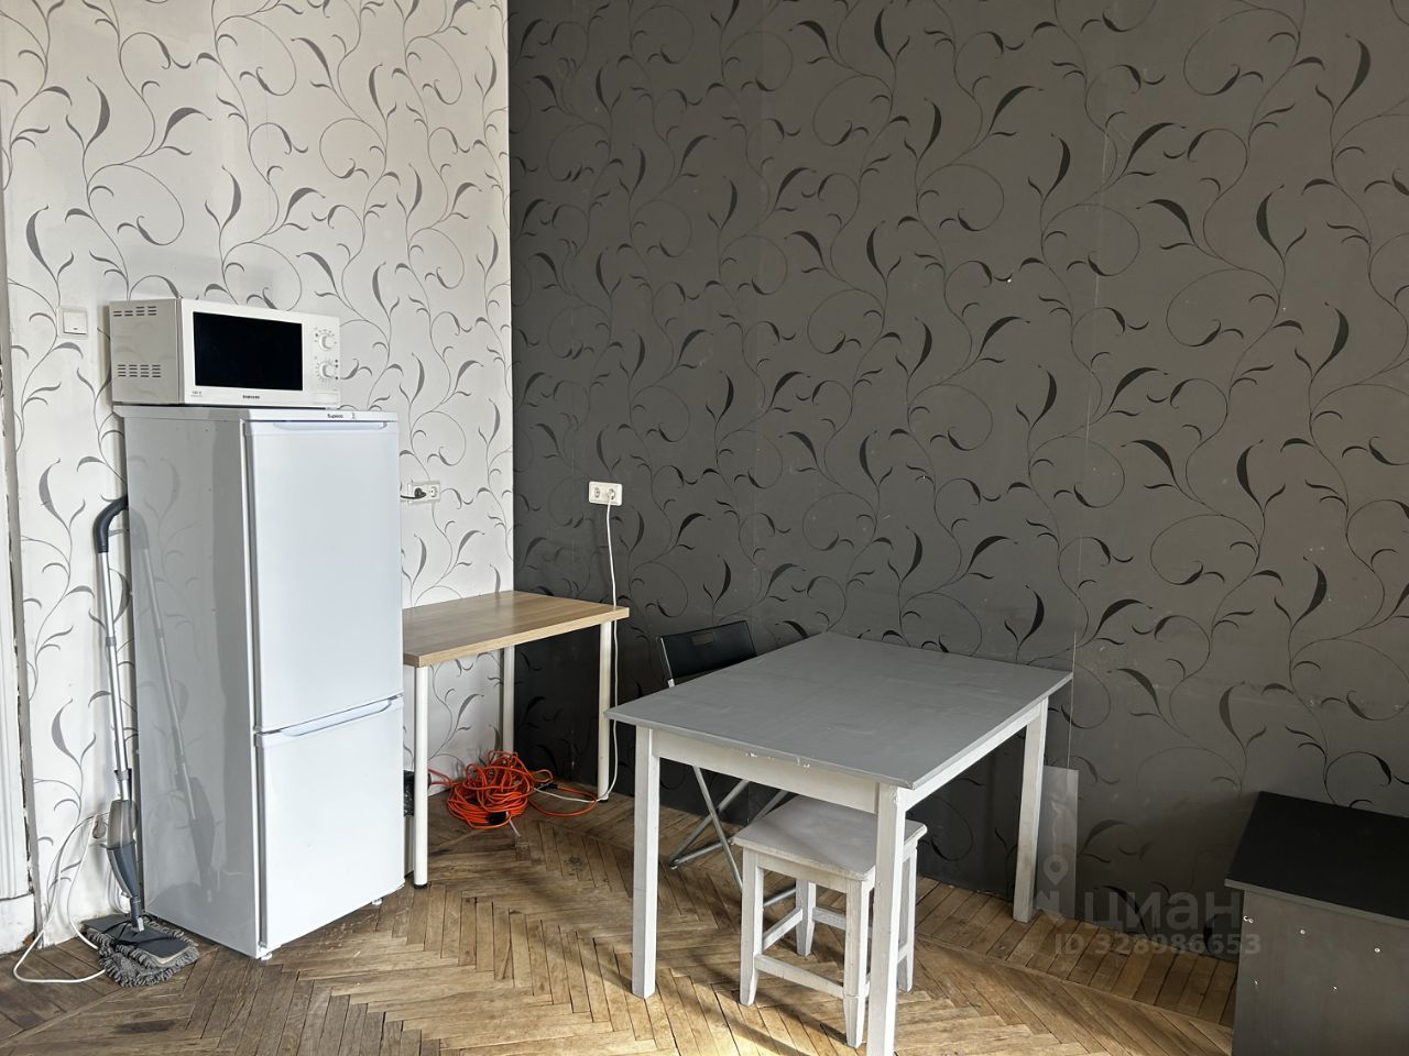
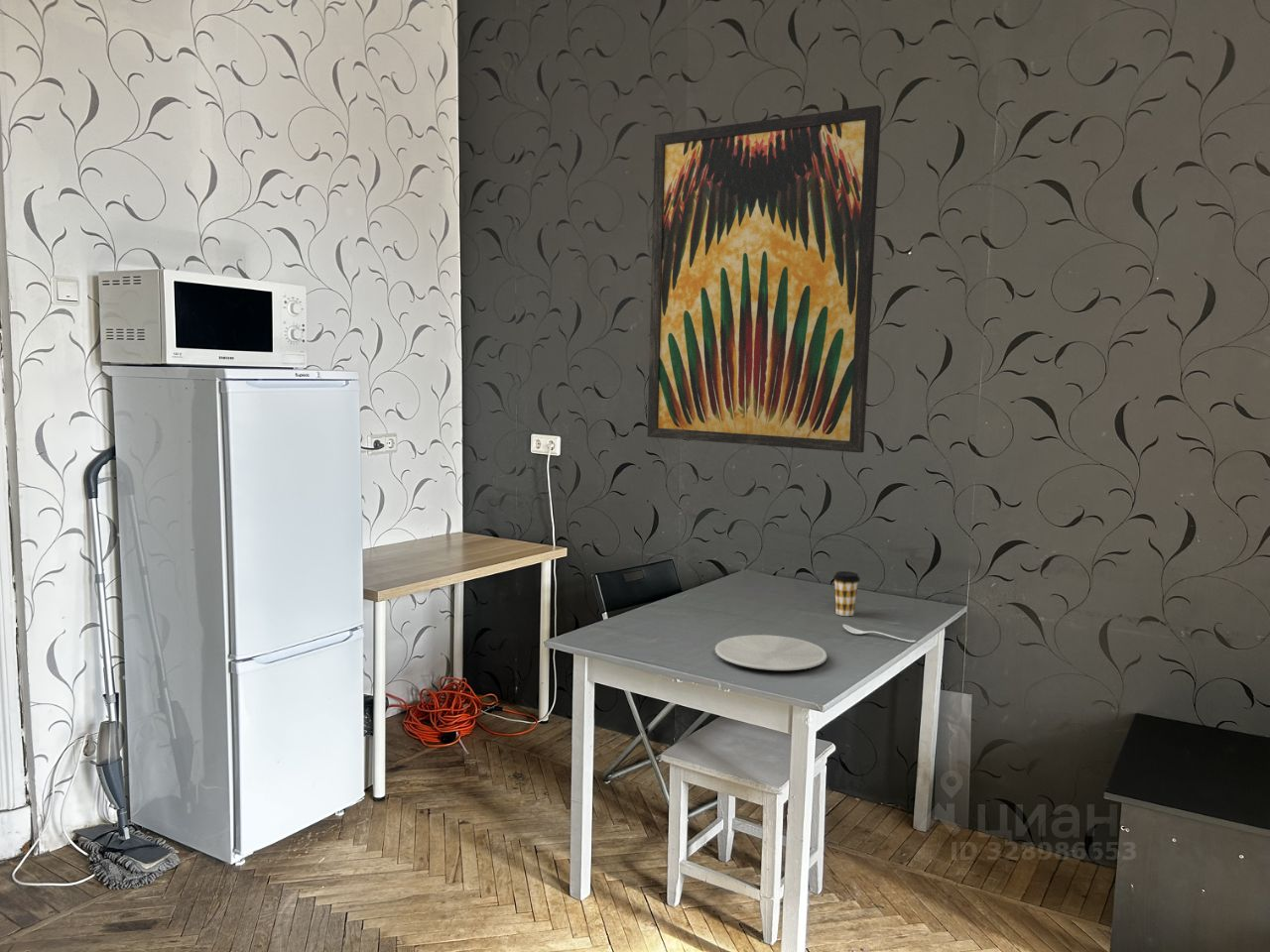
+ spoon [842,624,917,643]
+ coffee cup [832,570,861,617]
+ plate [714,634,828,671]
+ wall art [647,104,882,453]
